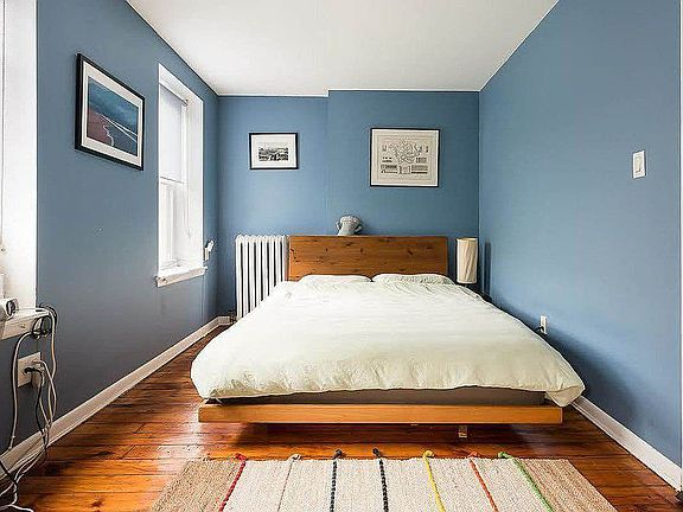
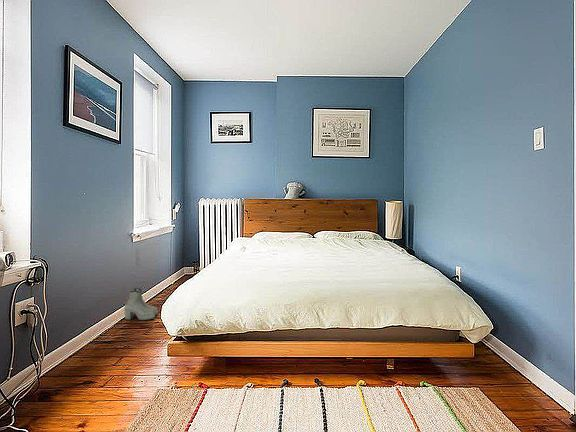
+ boots [123,287,159,321]
